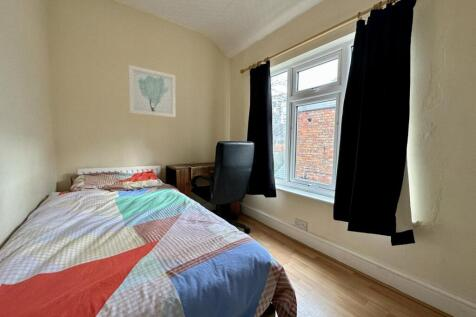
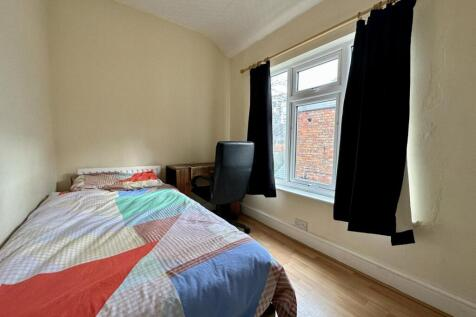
- wall art [127,64,177,118]
